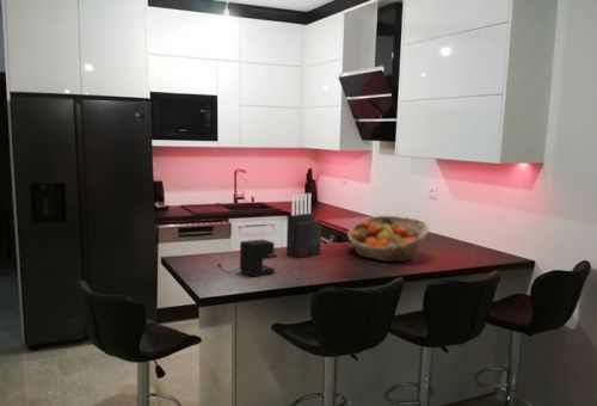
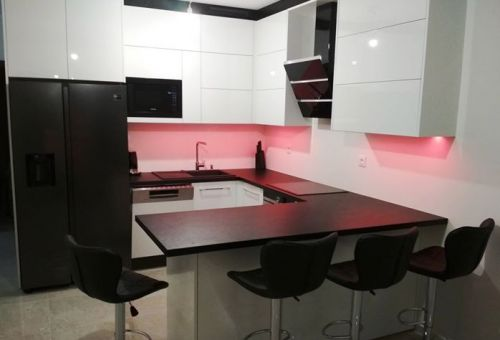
- knife block [285,192,322,259]
- fruit basket [346,215,430,263]
- coffee maker [217,239,278,277]
